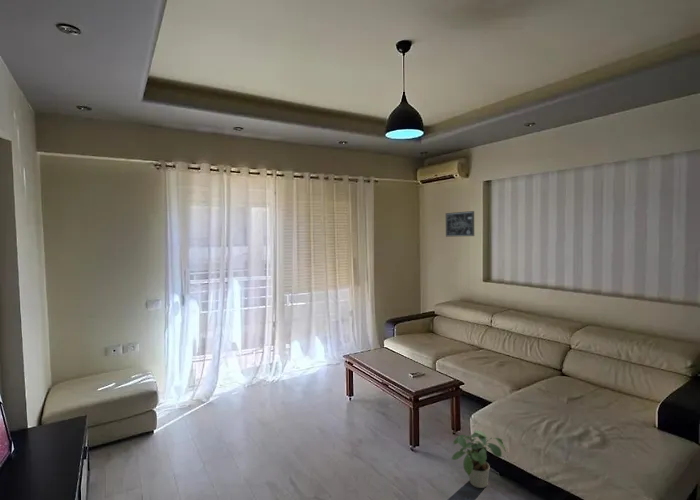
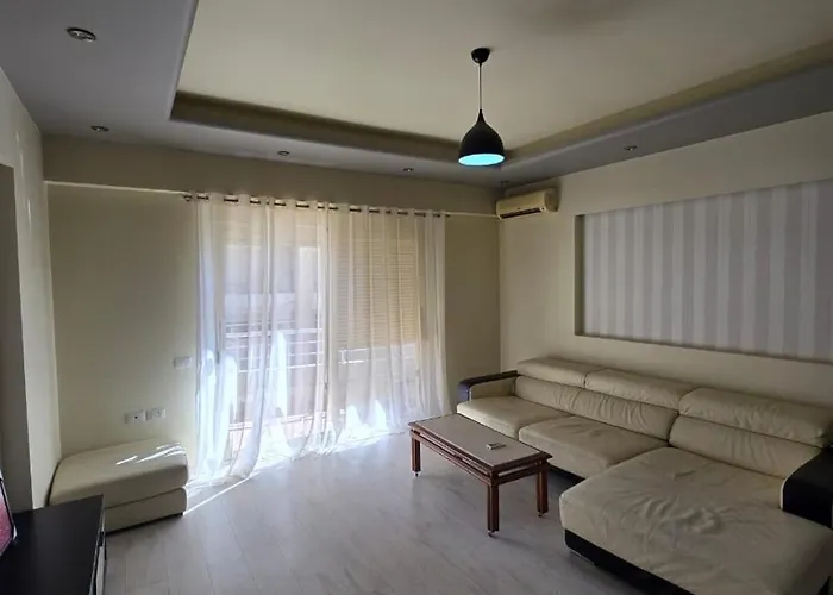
- wall art [445,210,475,237]
- potted plant [451,429,507,489]
